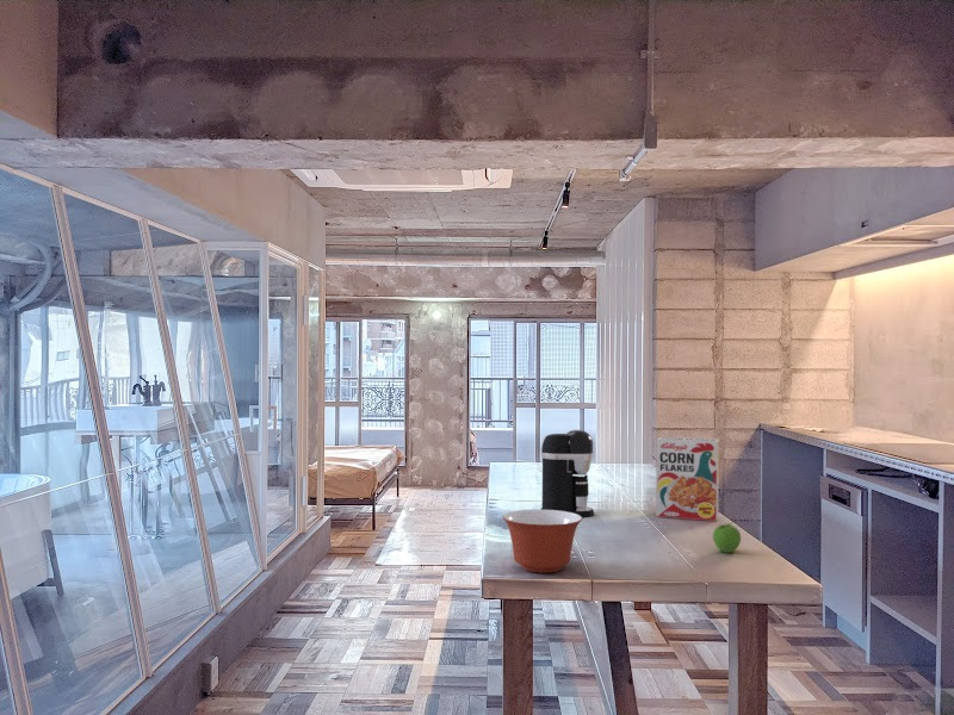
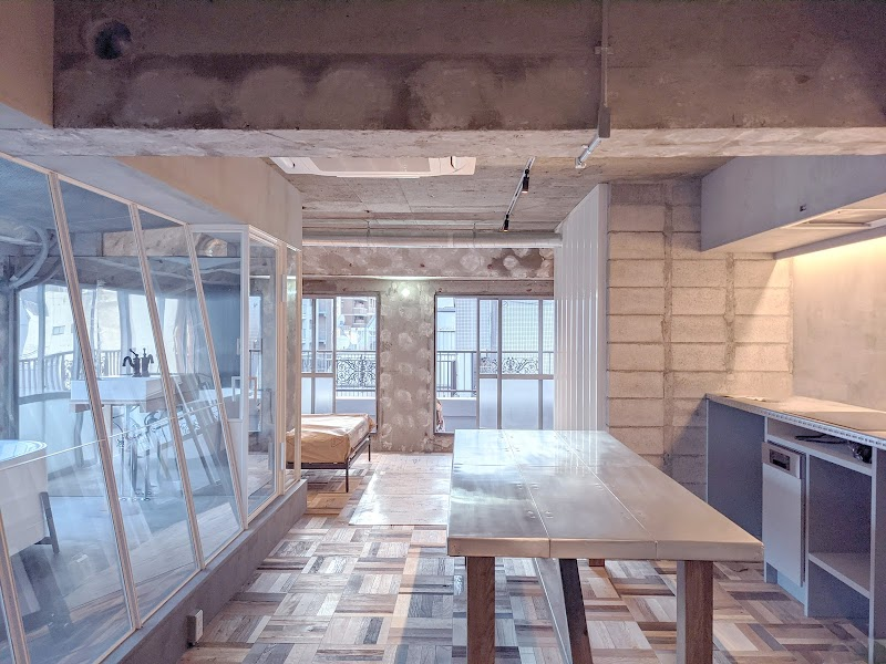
- cereal box [655,436,720,522]
- mixing bowl [501,509,583,573]
- fruit [712,522,742,554]
- coffee maker [540,429,595,518]
